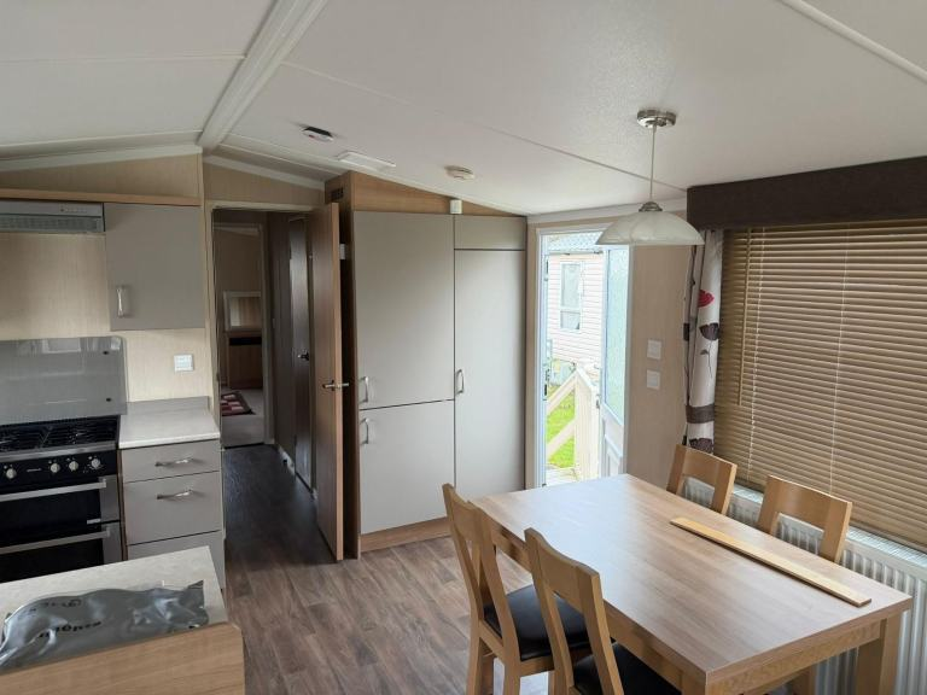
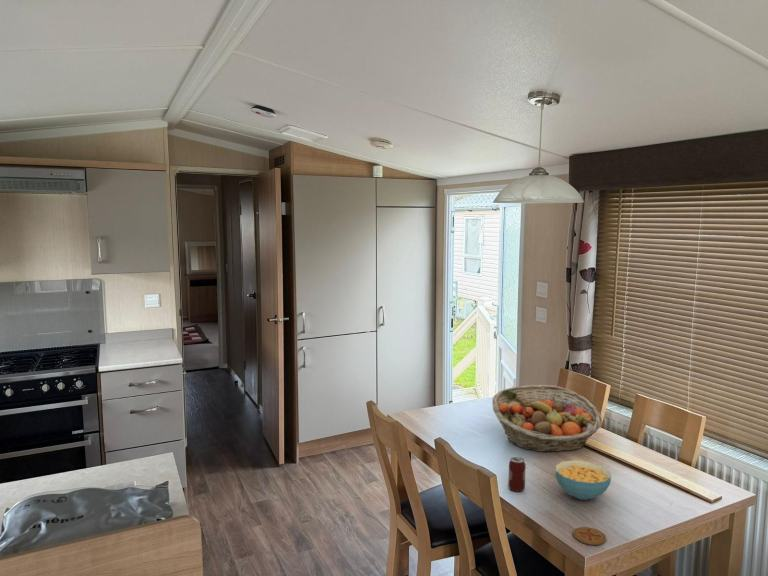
+ coaster [572,526,607,546]
+ cereal bowl [554,459,612,501]
+ fruit basket [491,384,603,453]
+ beverage can [507,456,527,493]
